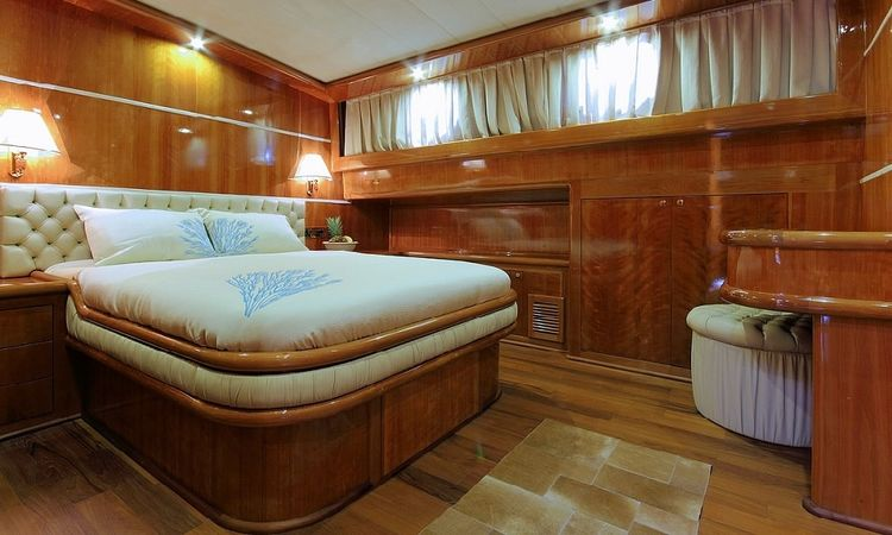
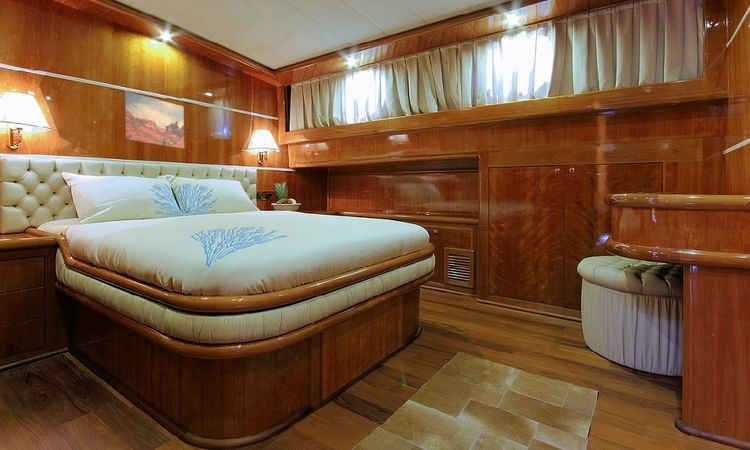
+ wall art [123,90,185,150]
